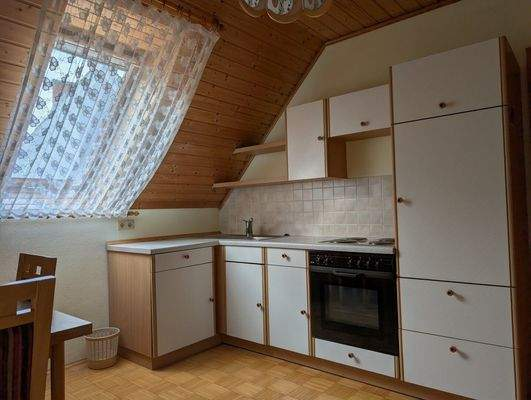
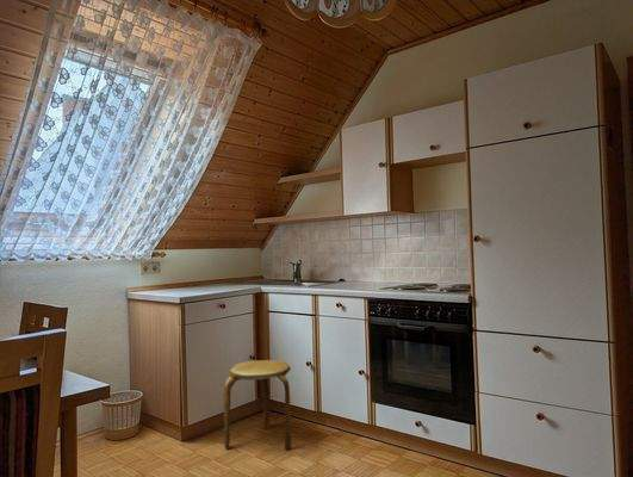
+ stool [223,359,292,451]
